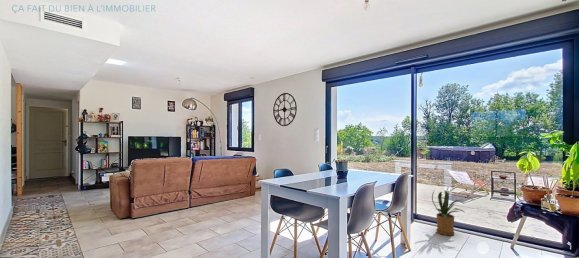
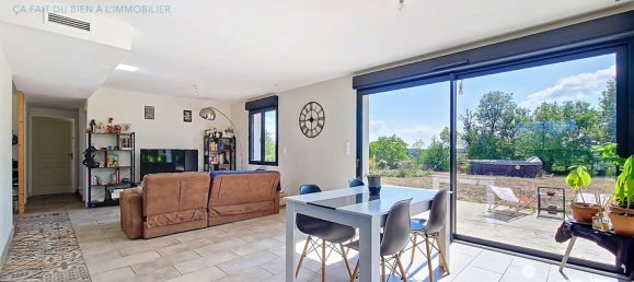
- house plant [431,189,465,236]
